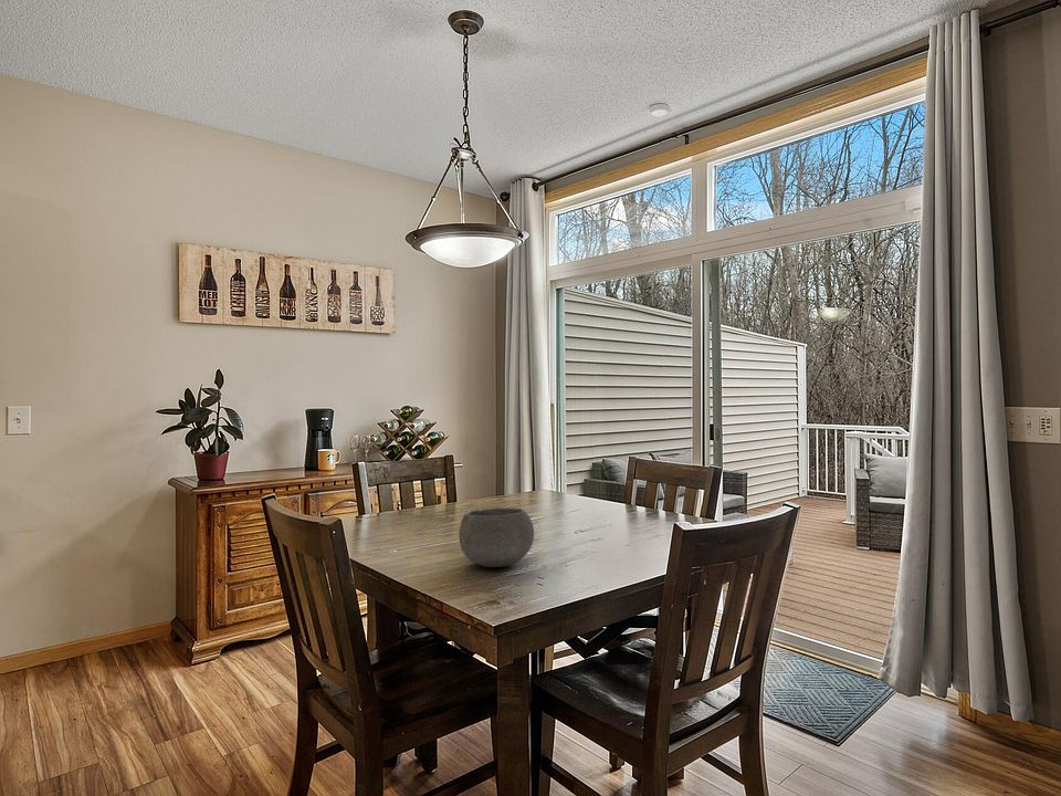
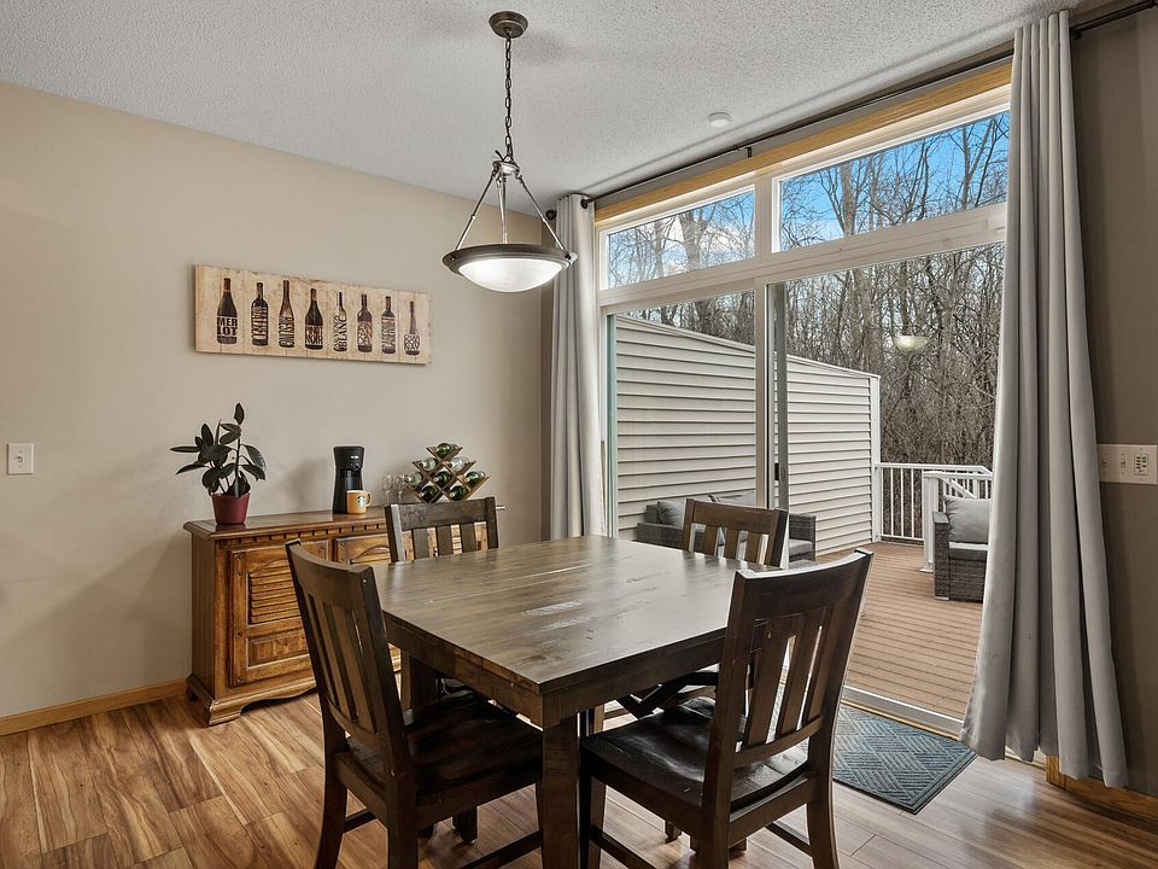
- bowl [458,506,535,568]
